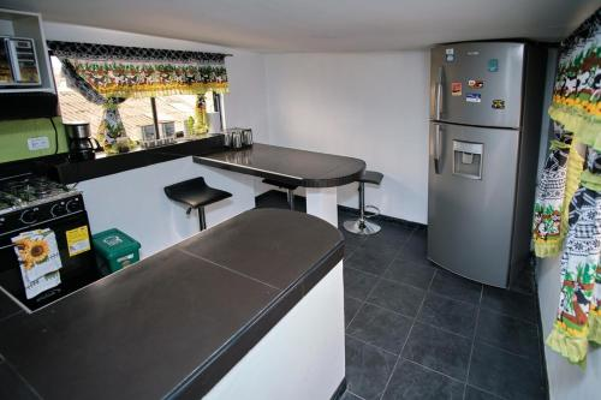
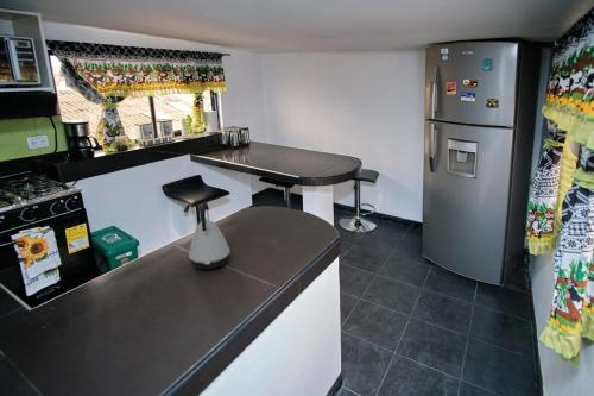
+ kettle [188,201,230,270]
